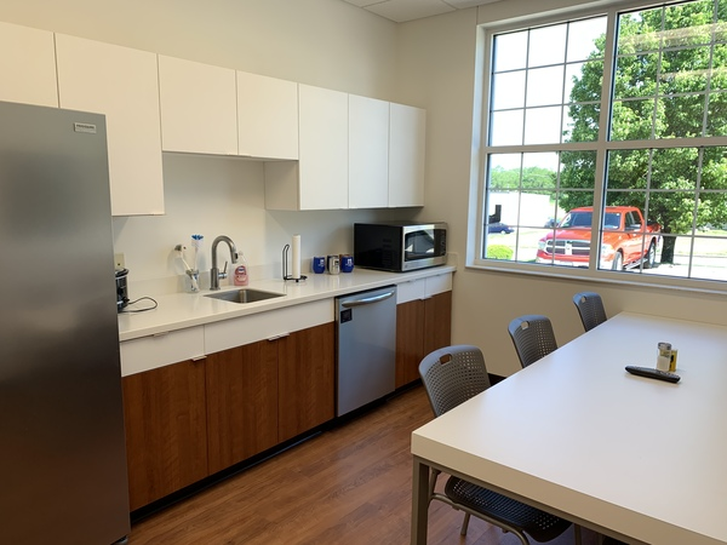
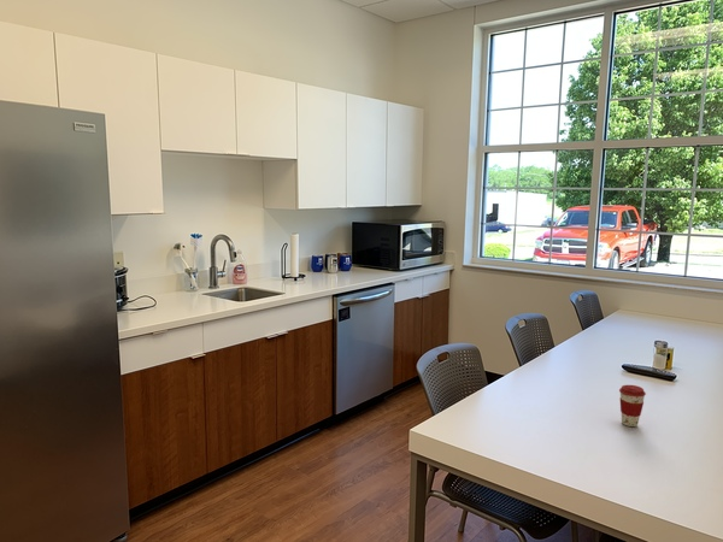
+ coffee cup [618,384,647,428]
